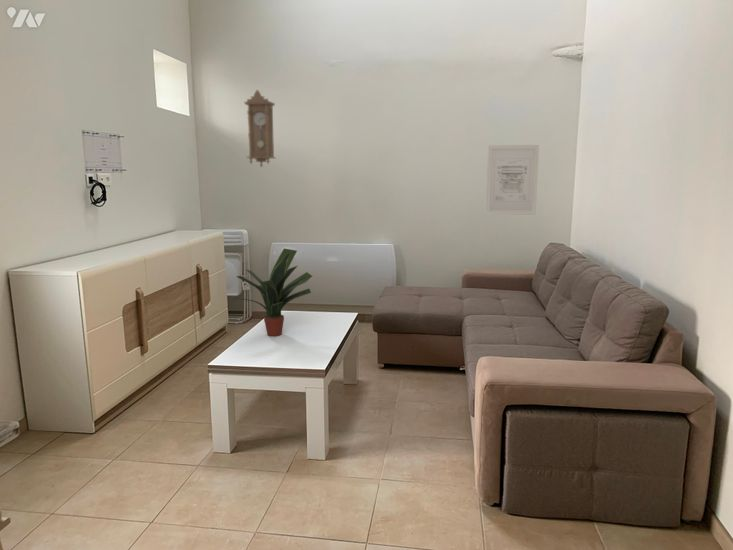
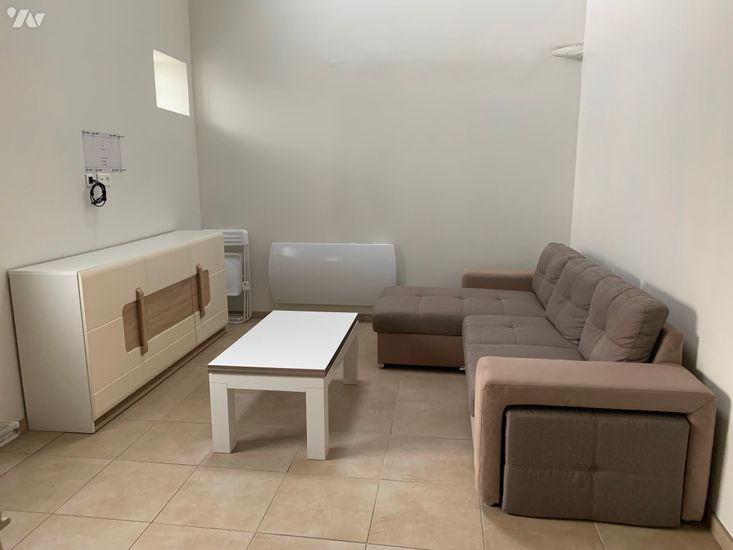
- pendulum clock [243,89,276,168]
- wall art [485,144,540,216]
- potted plant [232,247,313,337]
